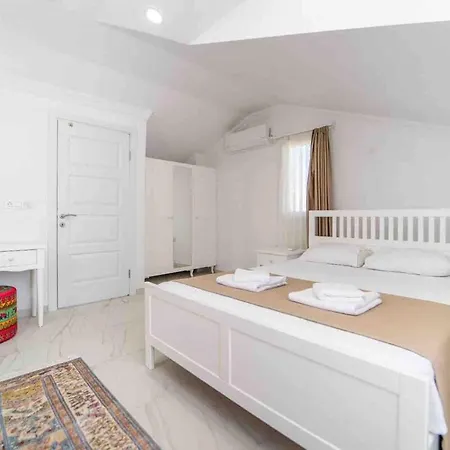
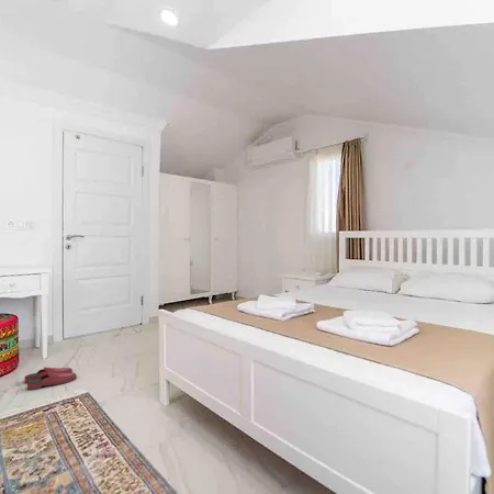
+ slippers [23,367,78,391]
